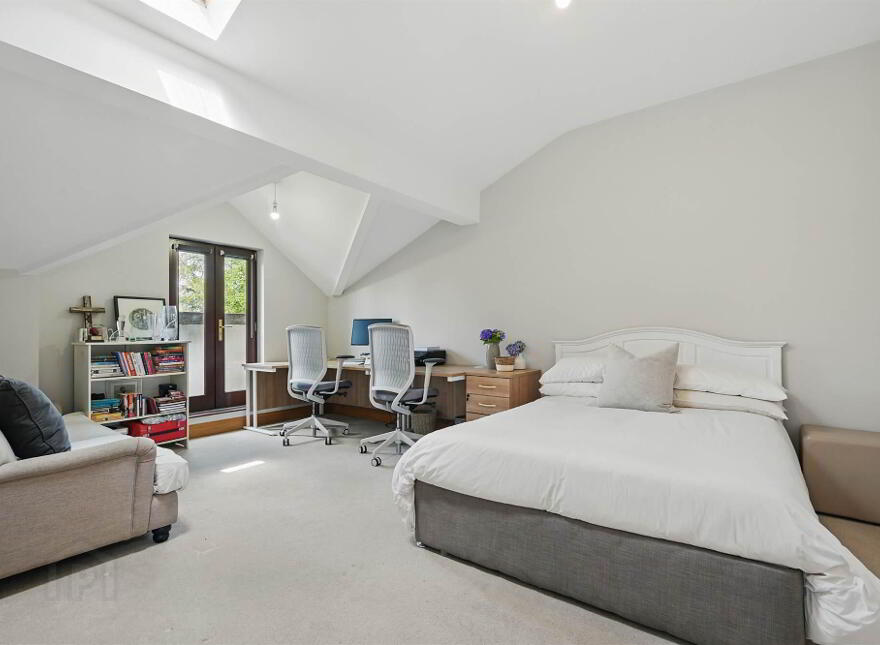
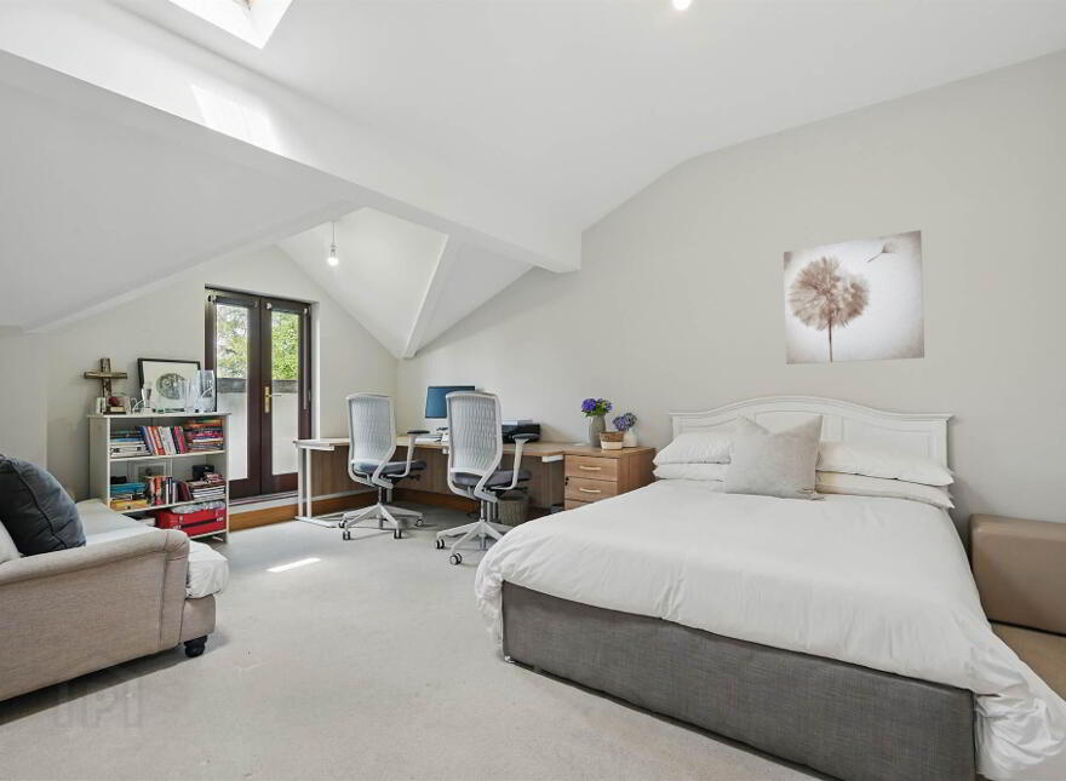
+ wall art [783,229,925,366]
